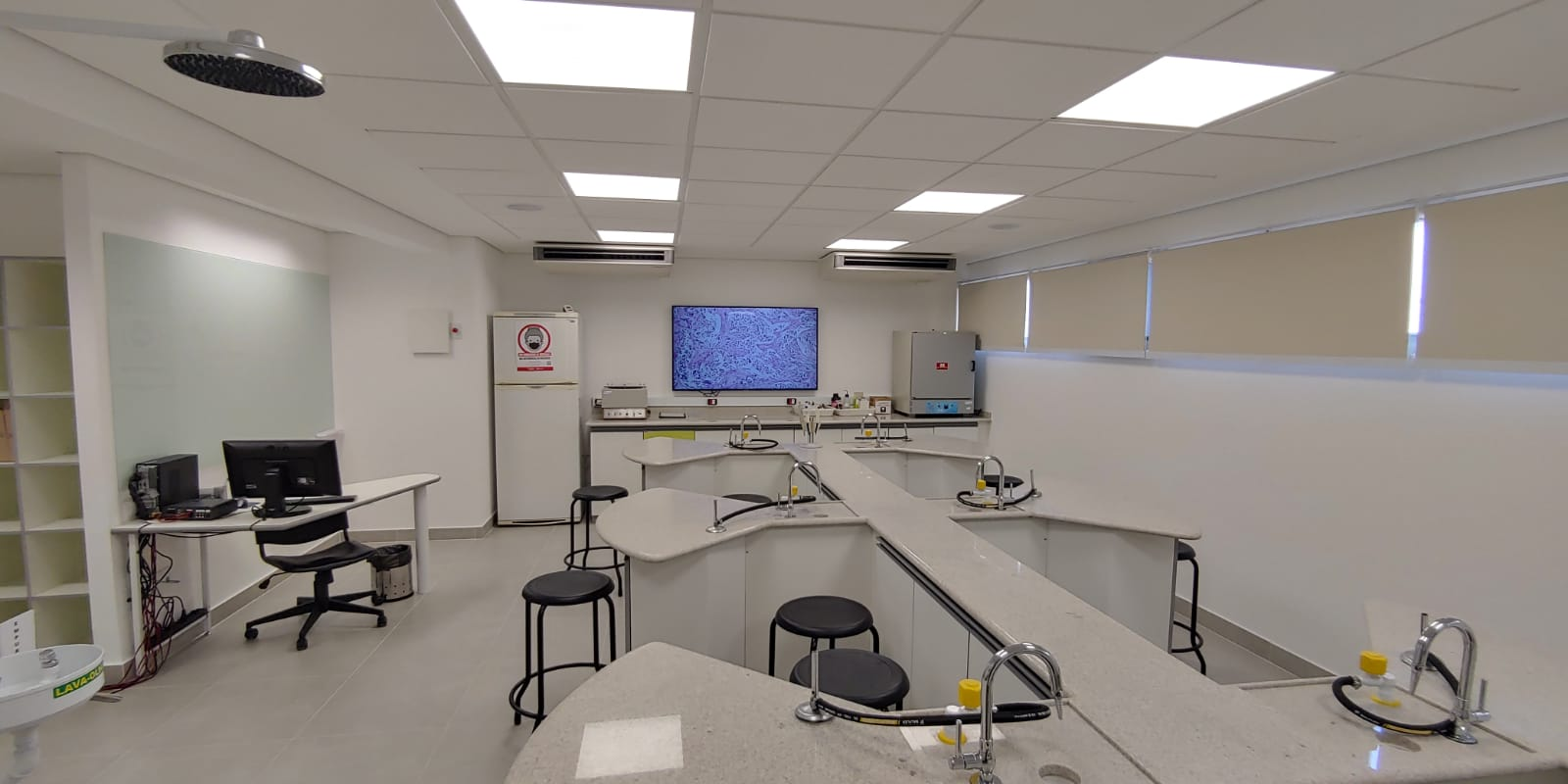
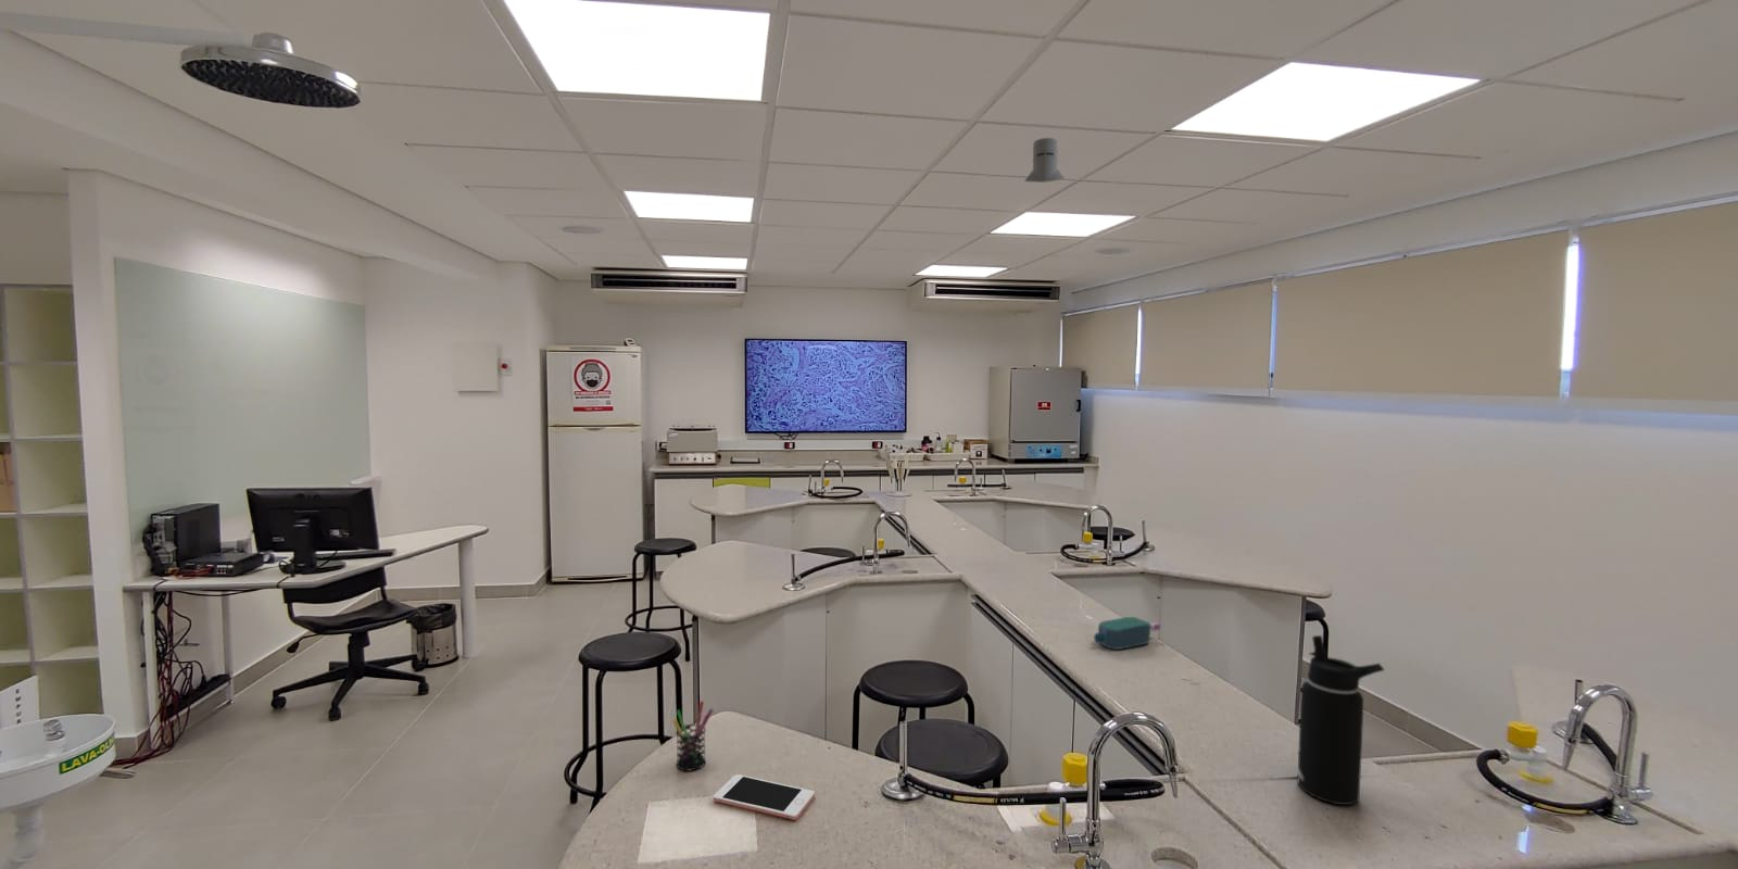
+ bottle [1093,616,1162,651]
+ water bottle [1297,634,1386,806]
+ cell phone [713,774,816,821]
+ knight helmet [1023,136,1066,184]
+ pen holder [672,699,715,773]
